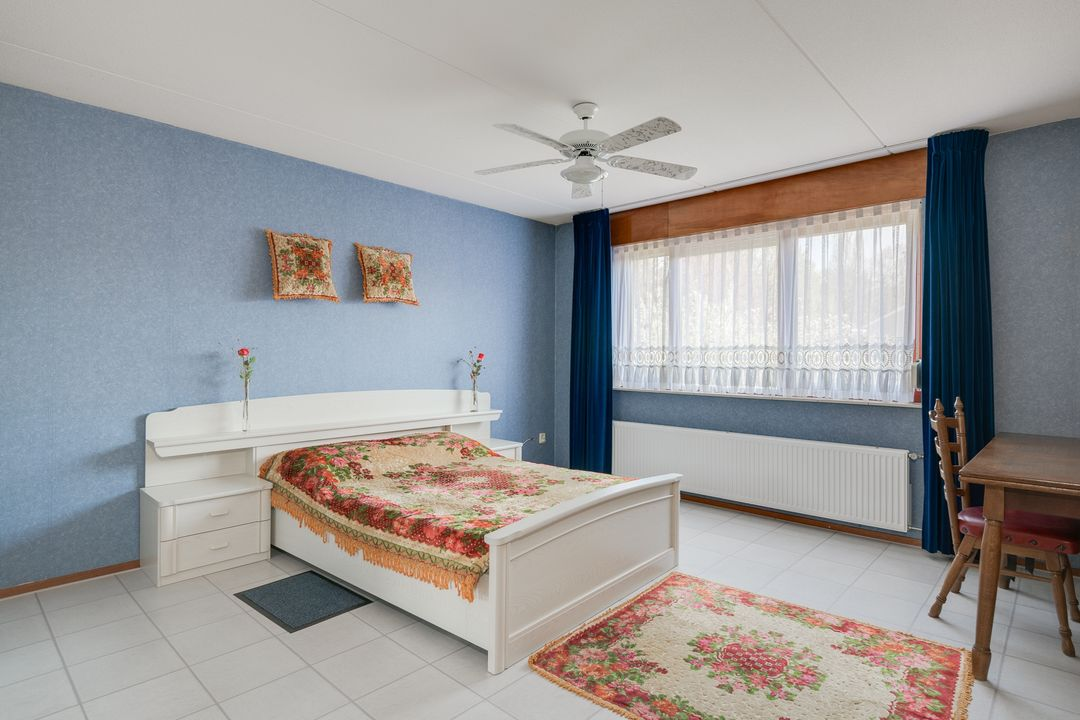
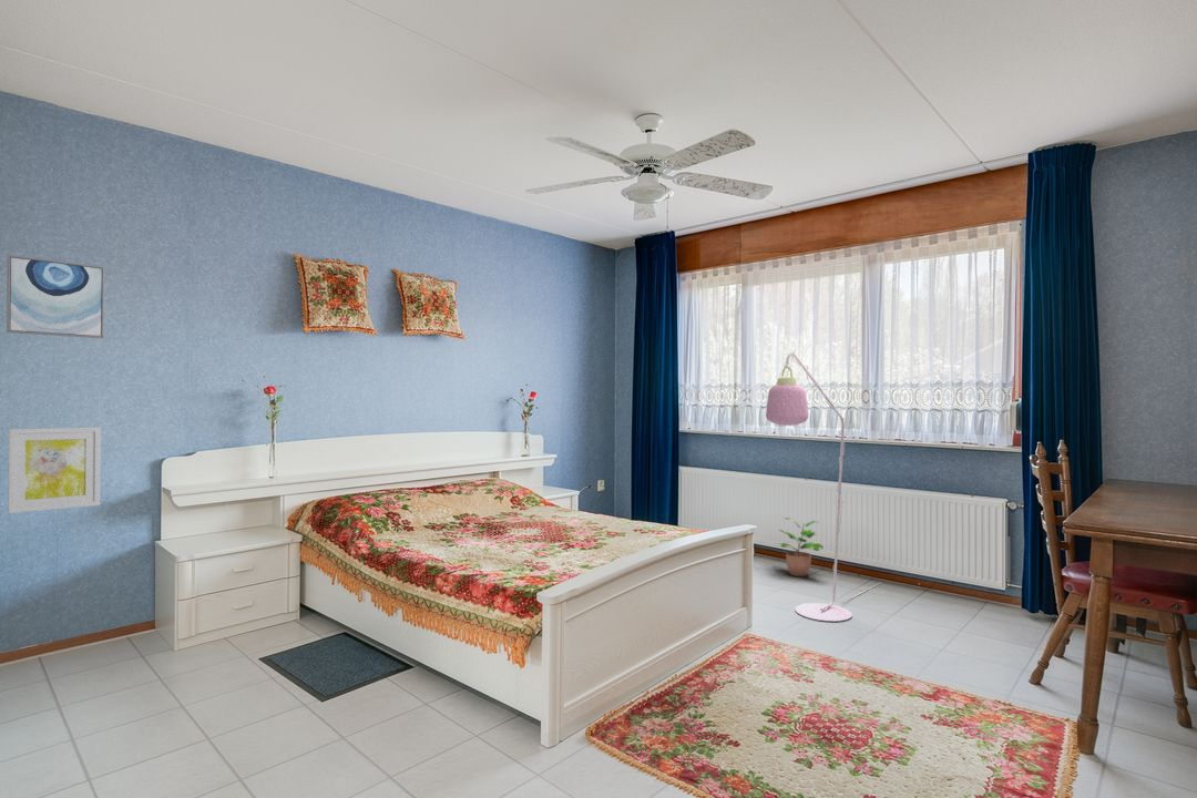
+ wall art [6,254,105,339]
+ wall art [7,426,102,514]
+ potted plant [777,515,825,577]
+ floor lamp [765,349,881,623]
